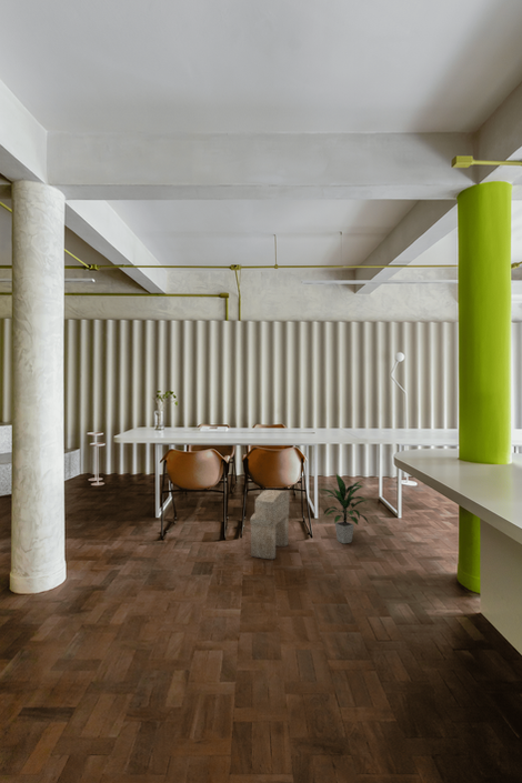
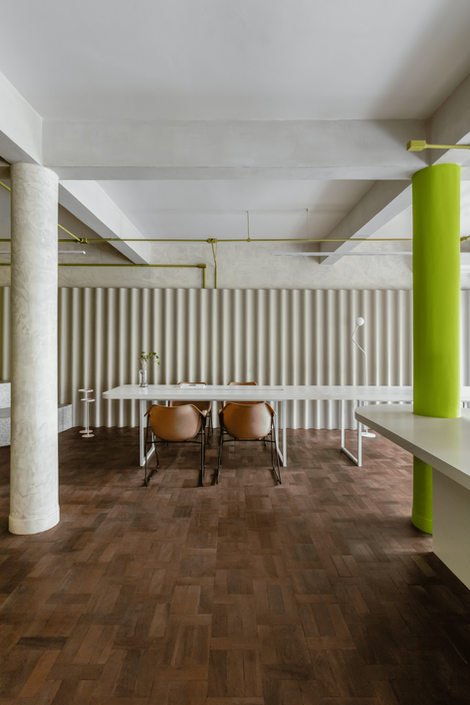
- indoor plant [319,473,369,544]
- stool [249,489,290,561]
